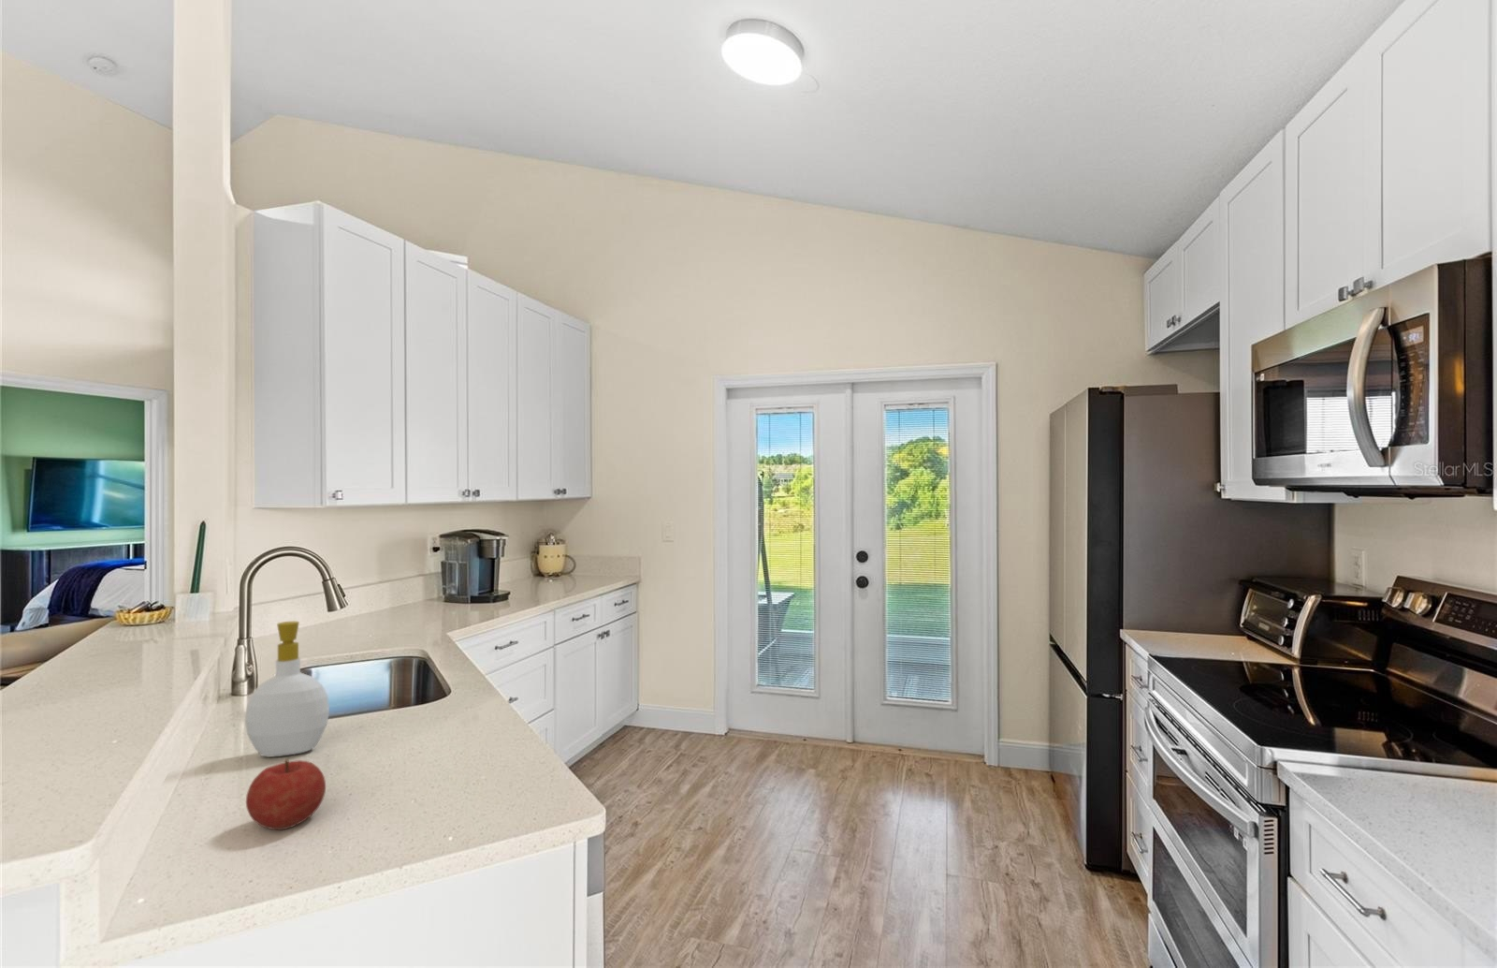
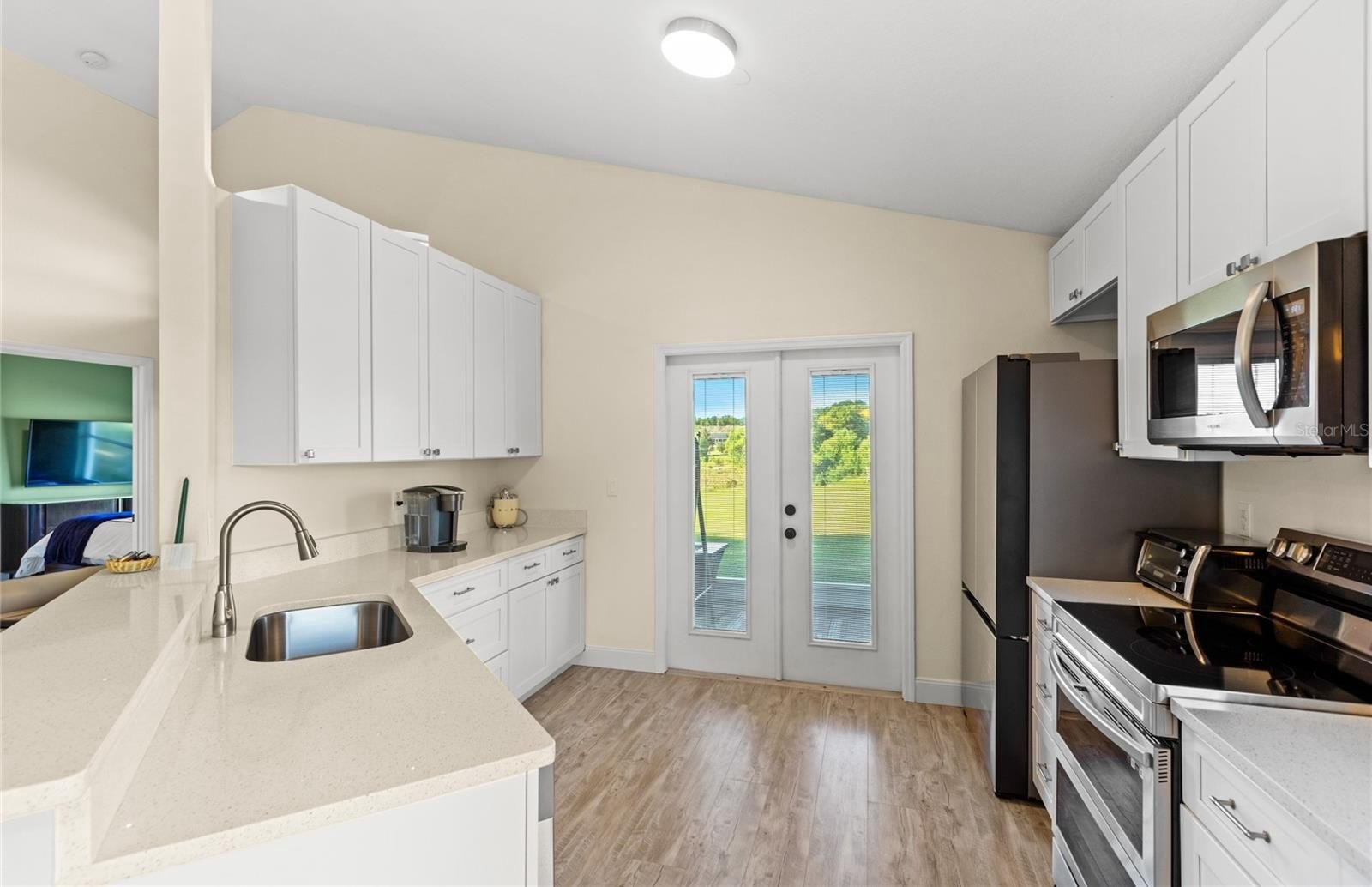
- fruit [245,757,326,830]
- soap bottle [244,621,331,758]
